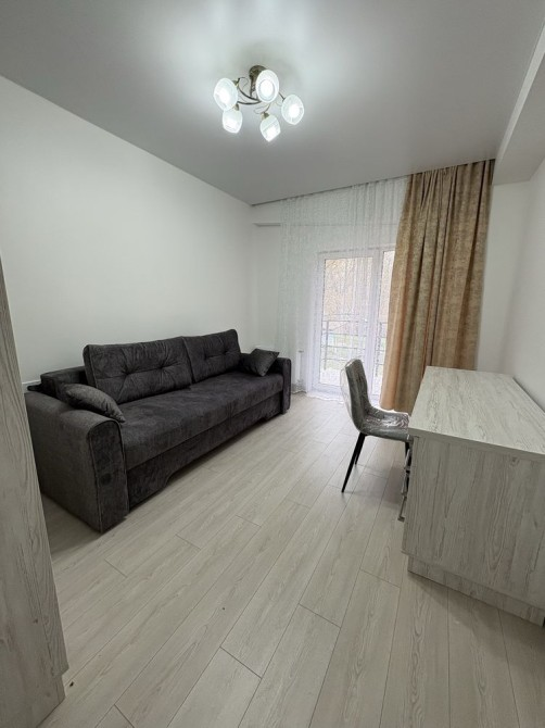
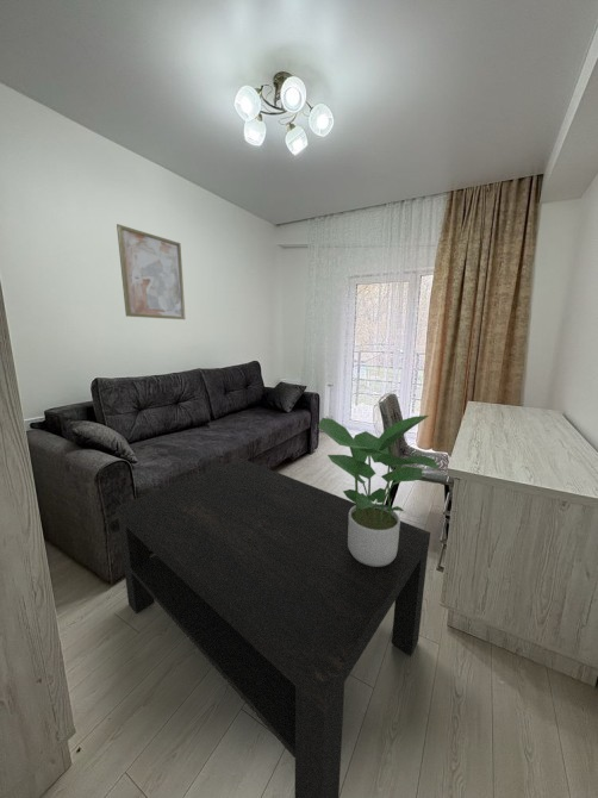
+ coffee table [114,457,431,798]
+ potted plant [317,414,440,567]
+ wall art [116,223,186,320]
